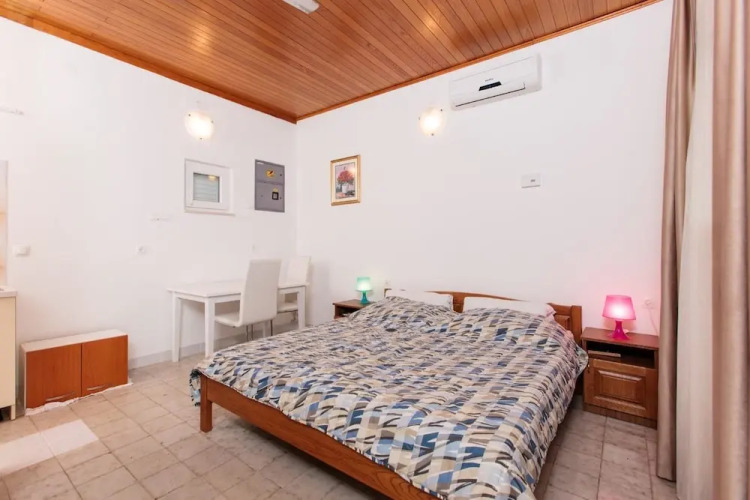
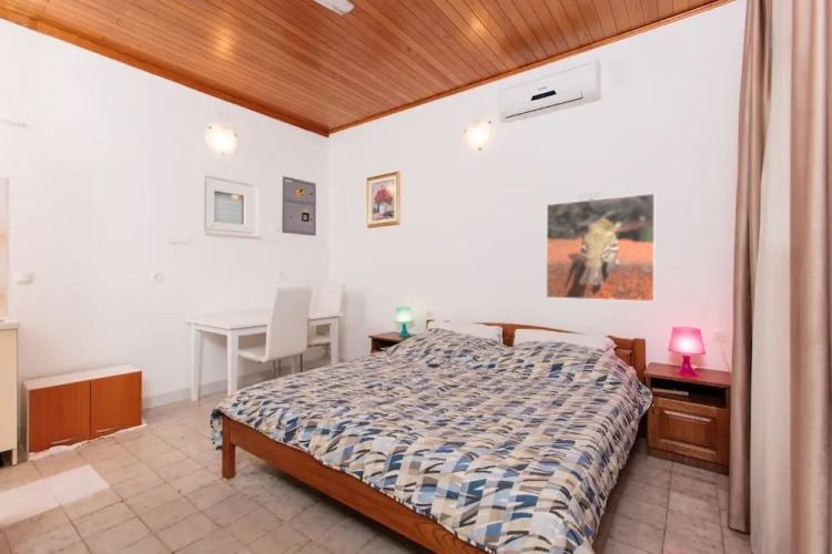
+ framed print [545,192,657,302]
